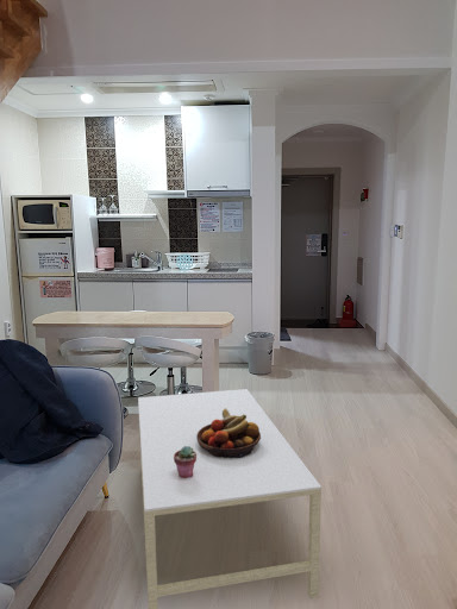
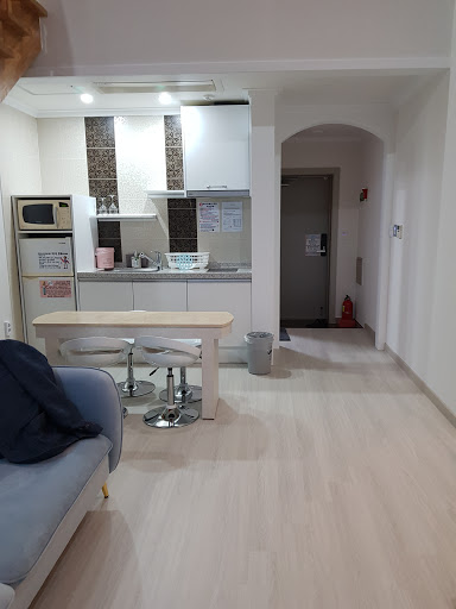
- potted succulent [174,446,196,478]
- fruit bowl [196,408,261,458]
- coffee table [137,388,323,609]
